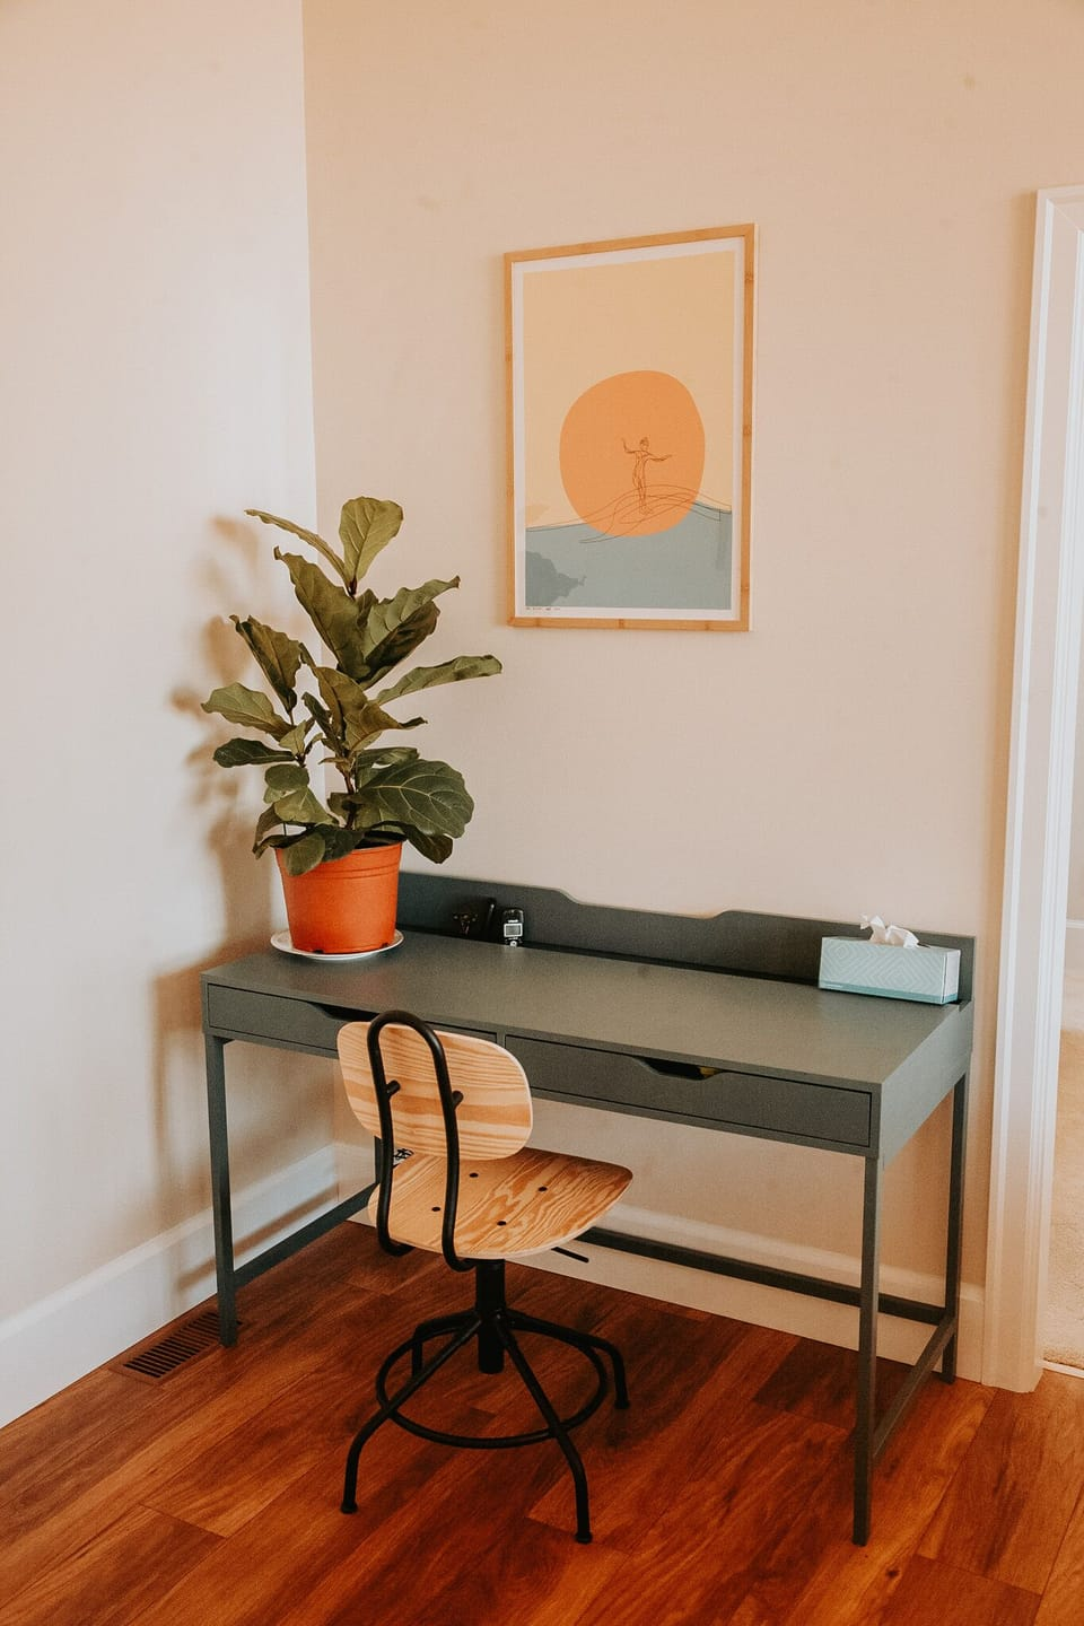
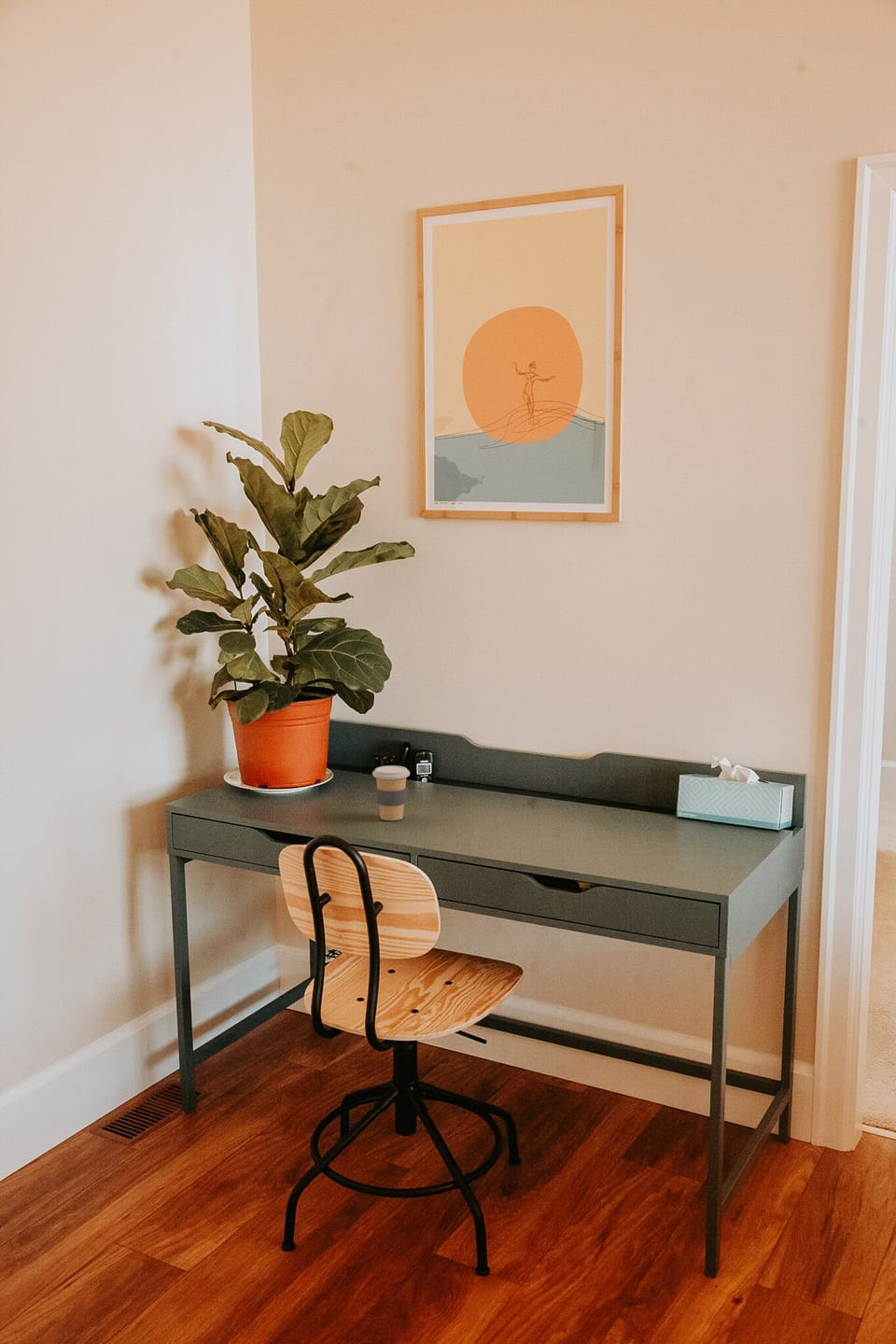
+ coffee cup [371,764,411,821]
